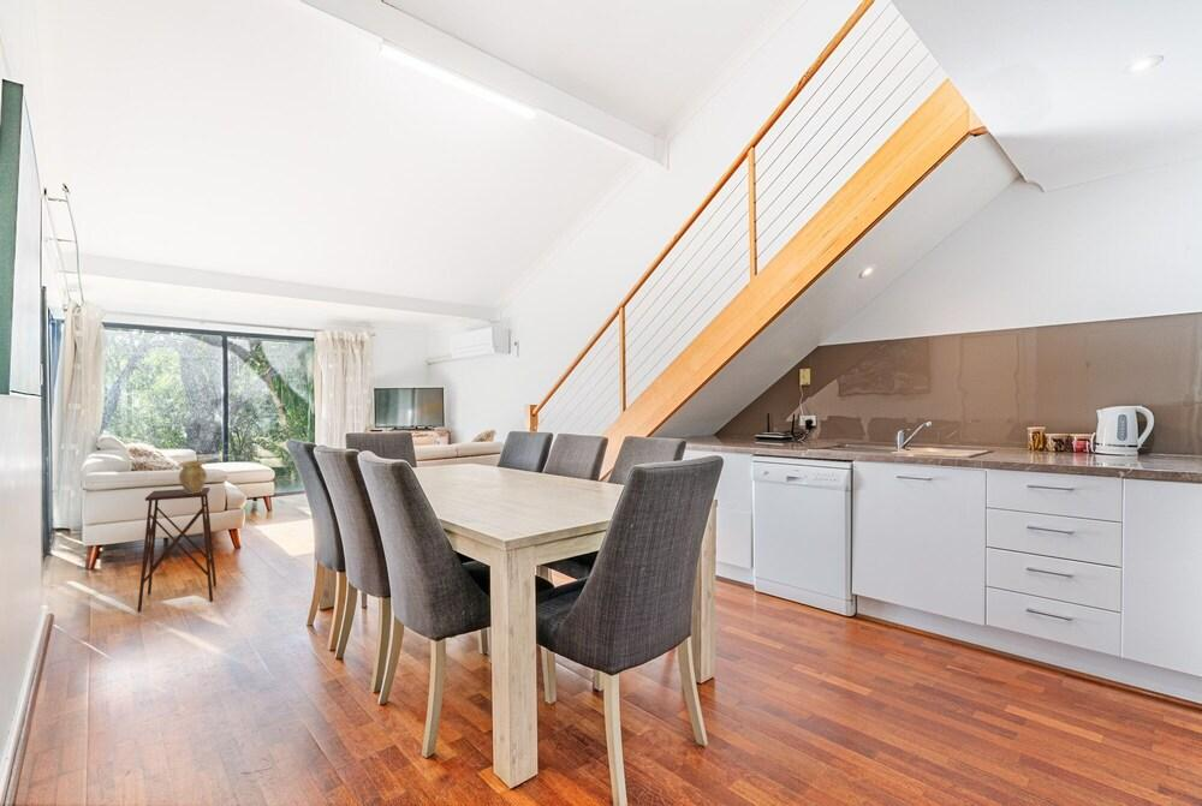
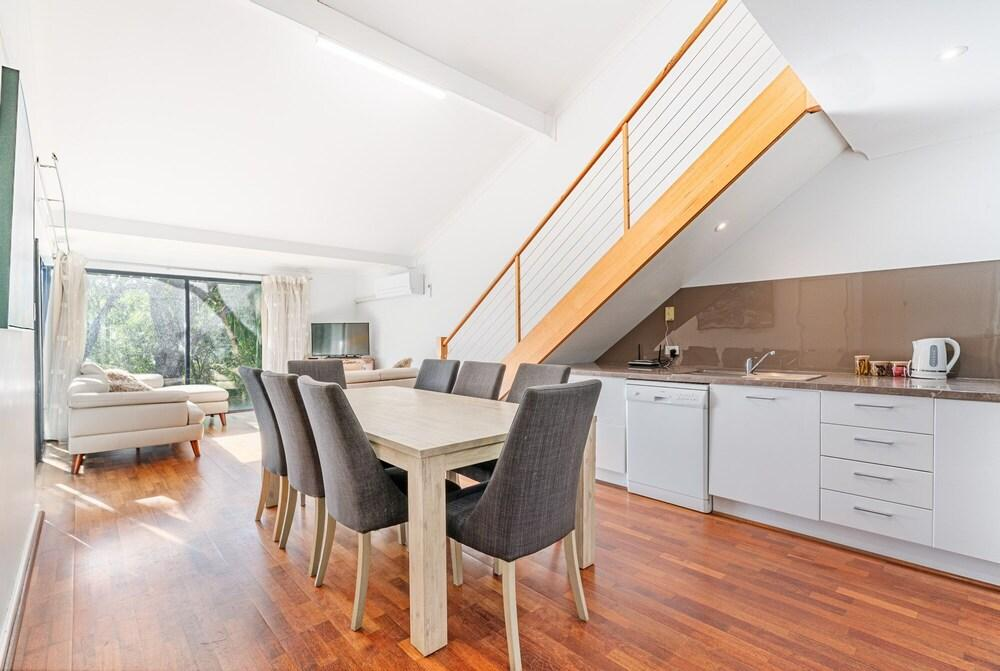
- vase [177,459,208,494]
- side table [136,486,218,613]
